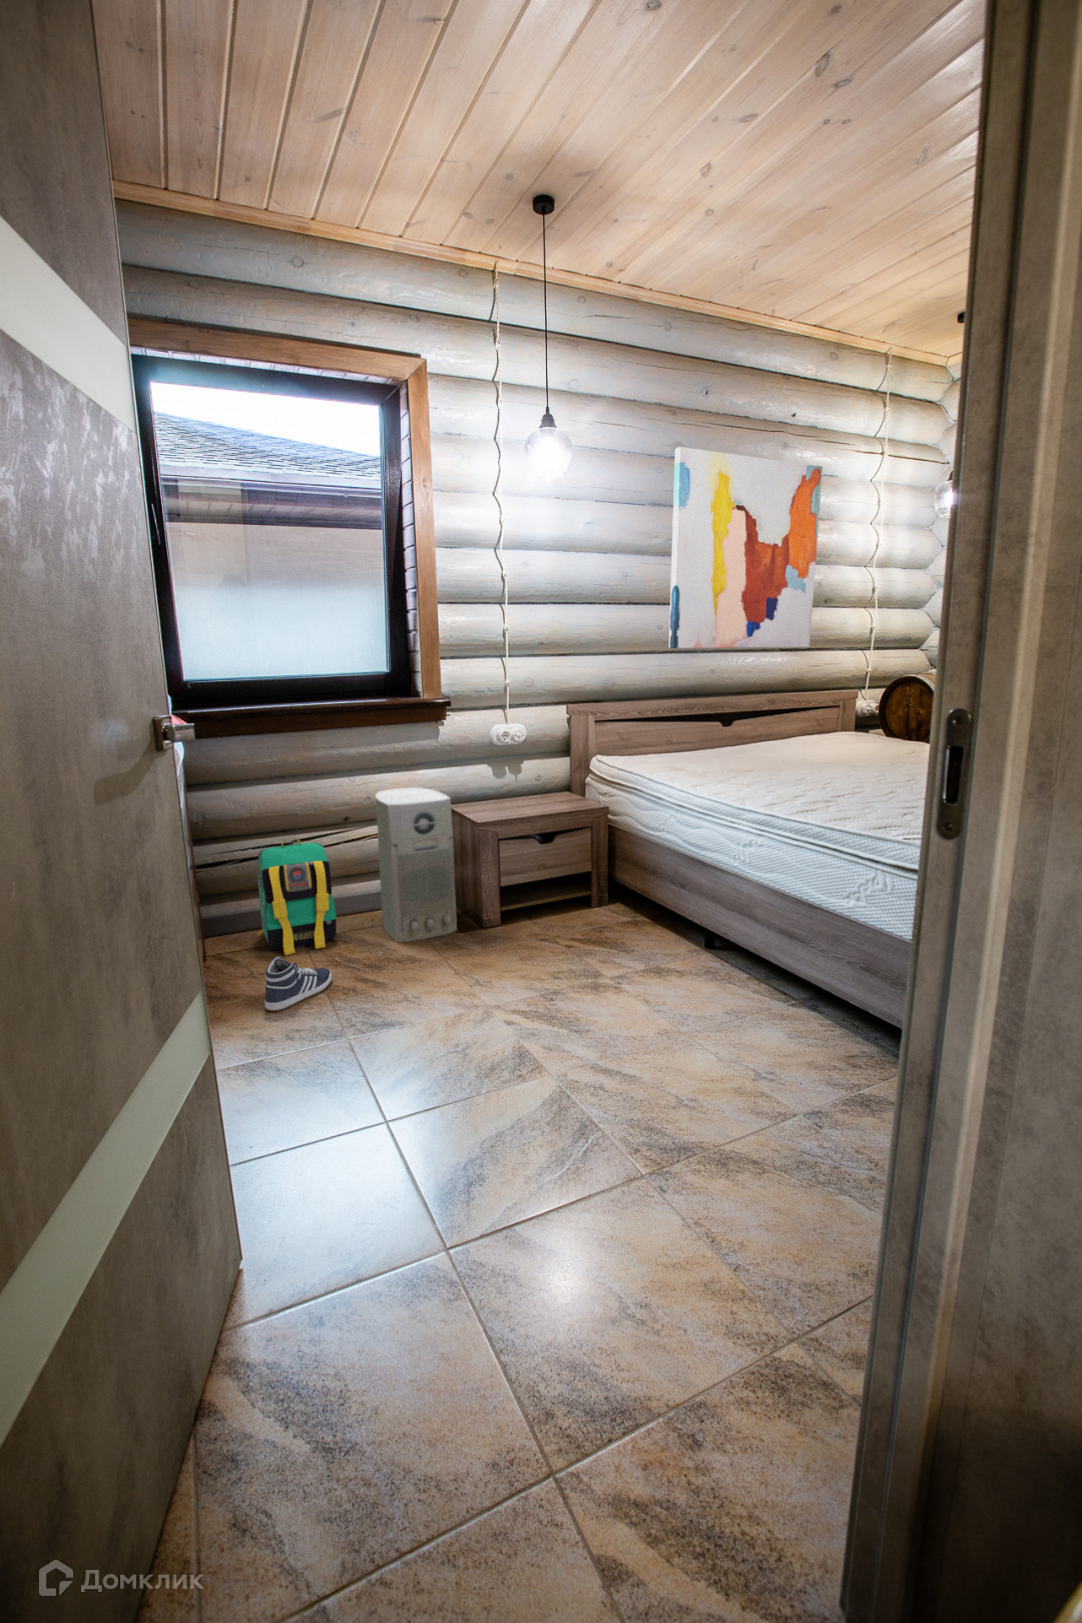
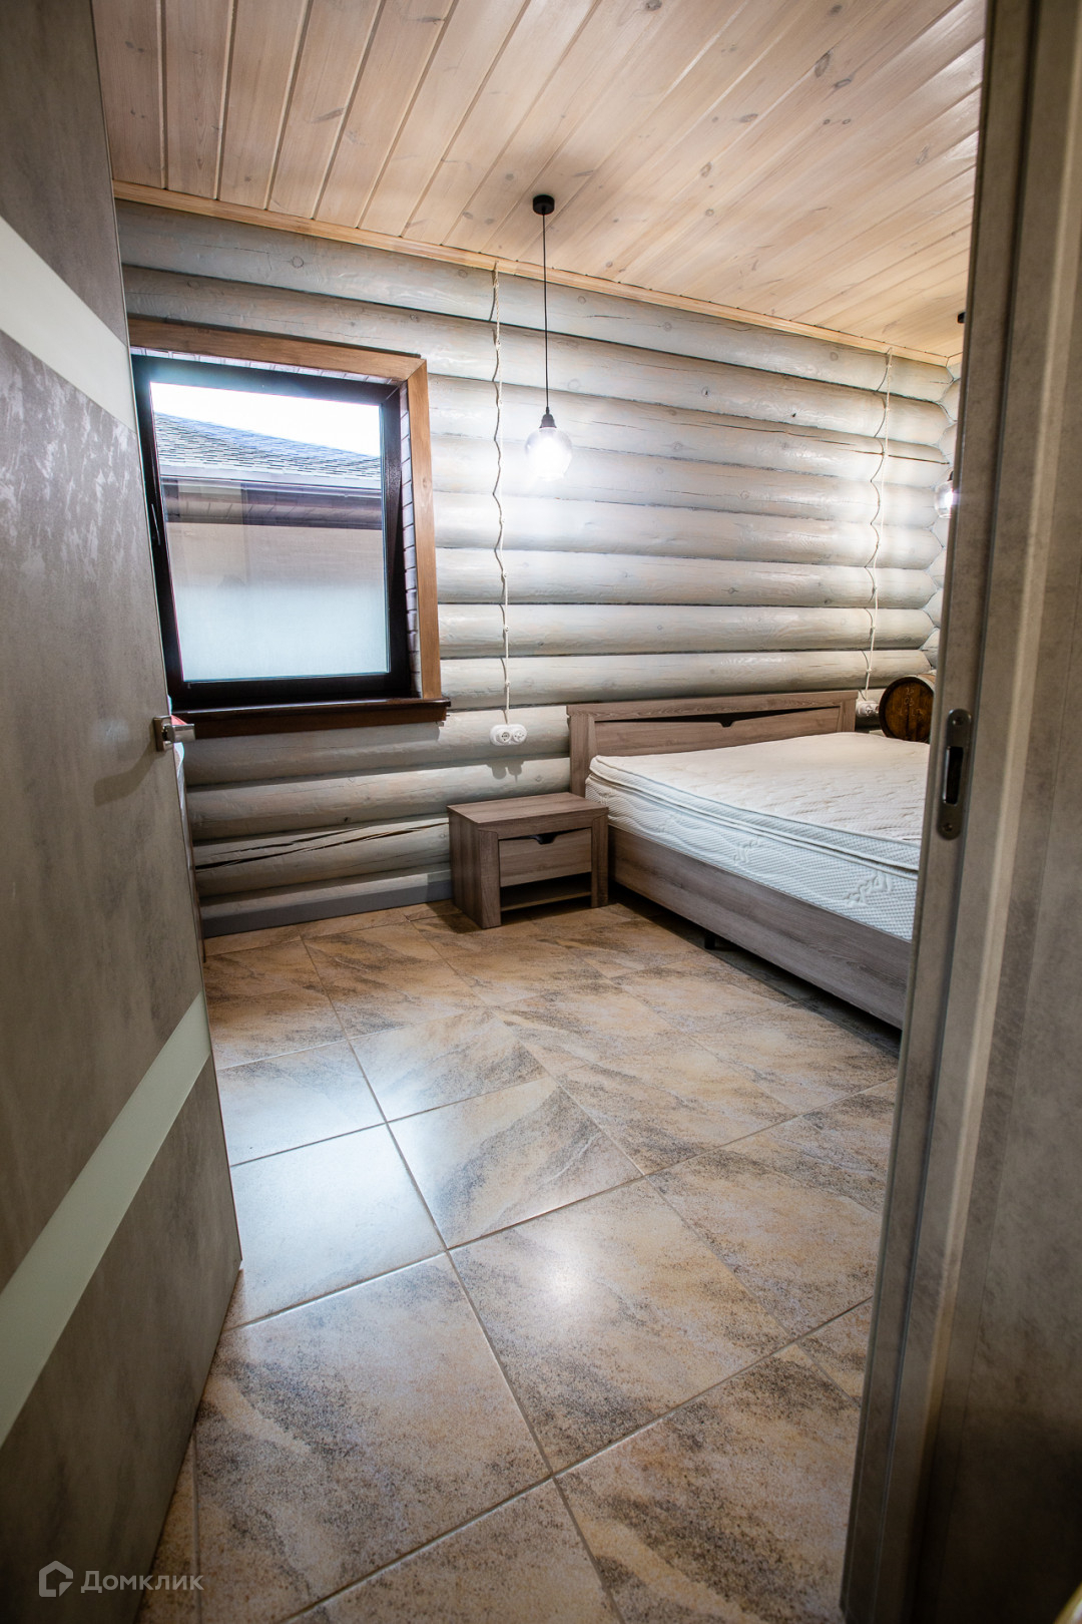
- backpack [256,838,338,956]
- air purifier [374,786,458,943]
- sneaker [263,955,332,1012]
- wall art [668,446,824,650]
